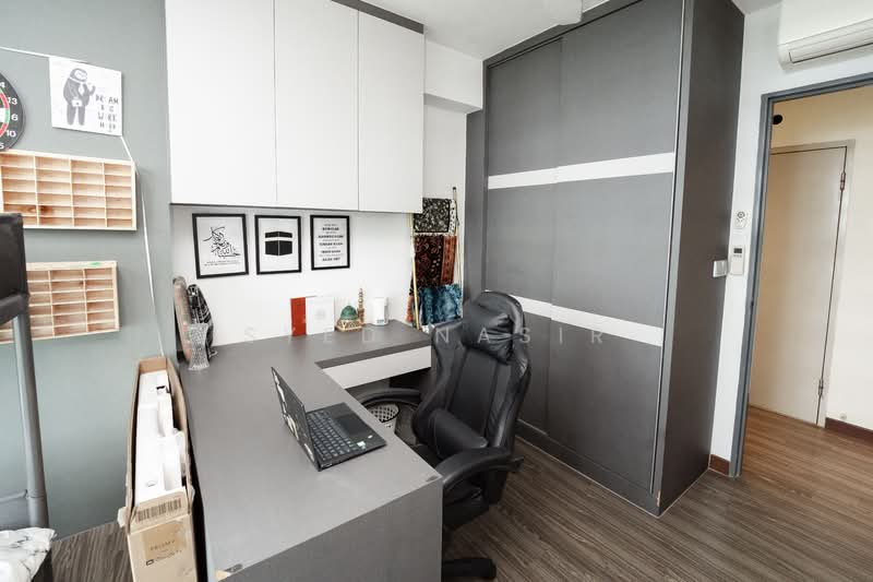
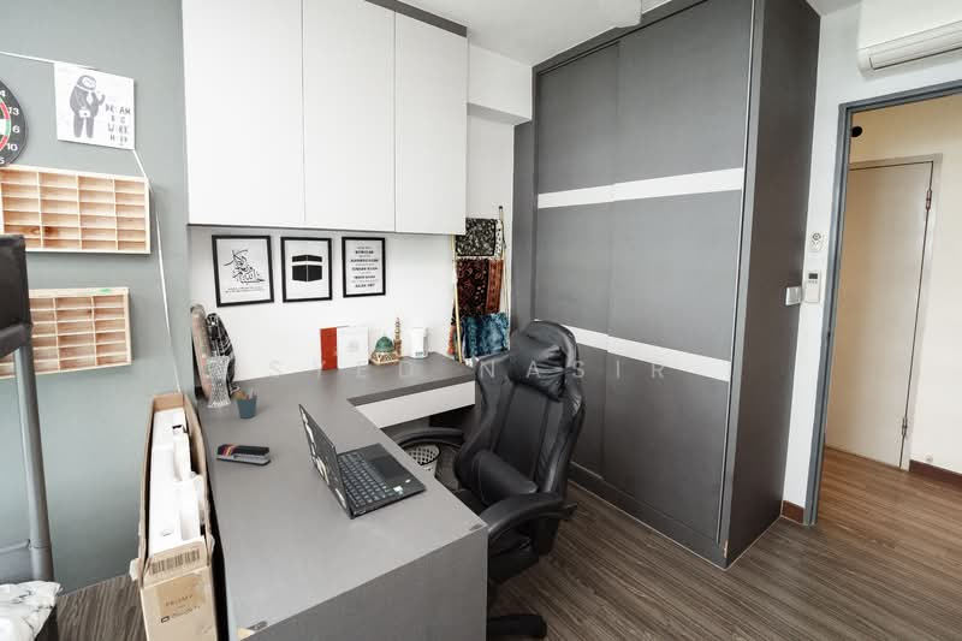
+ stapler [215,443,272,467]
+ pen holder [234,387,259,420]
